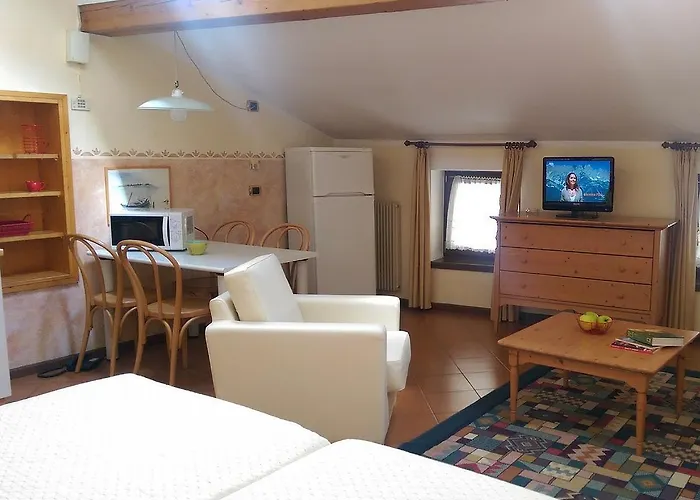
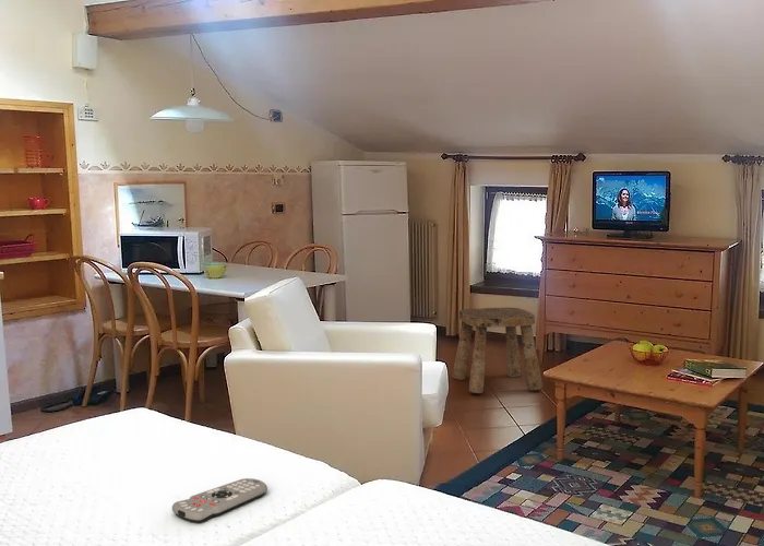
+ remote control [171,477,268,523]
+ stool [452,307,544,394]
